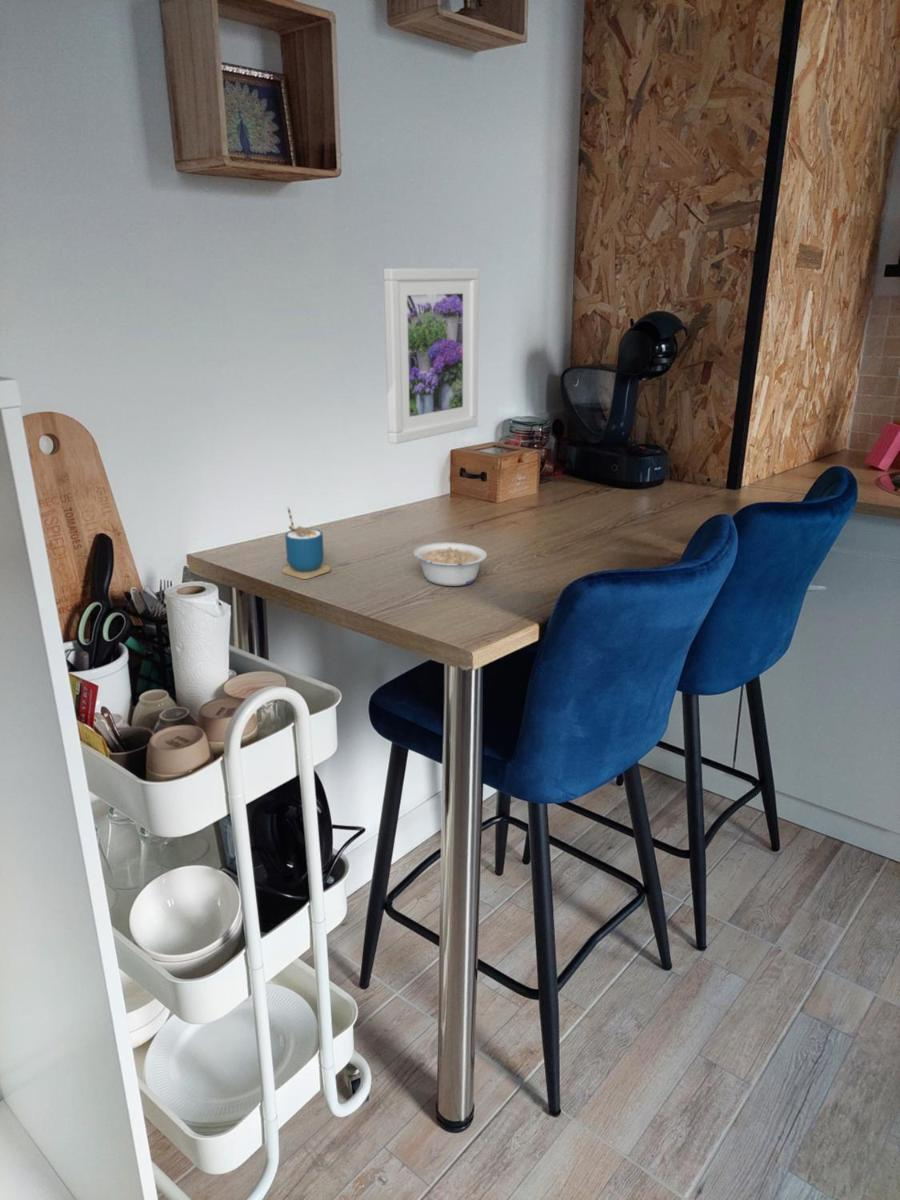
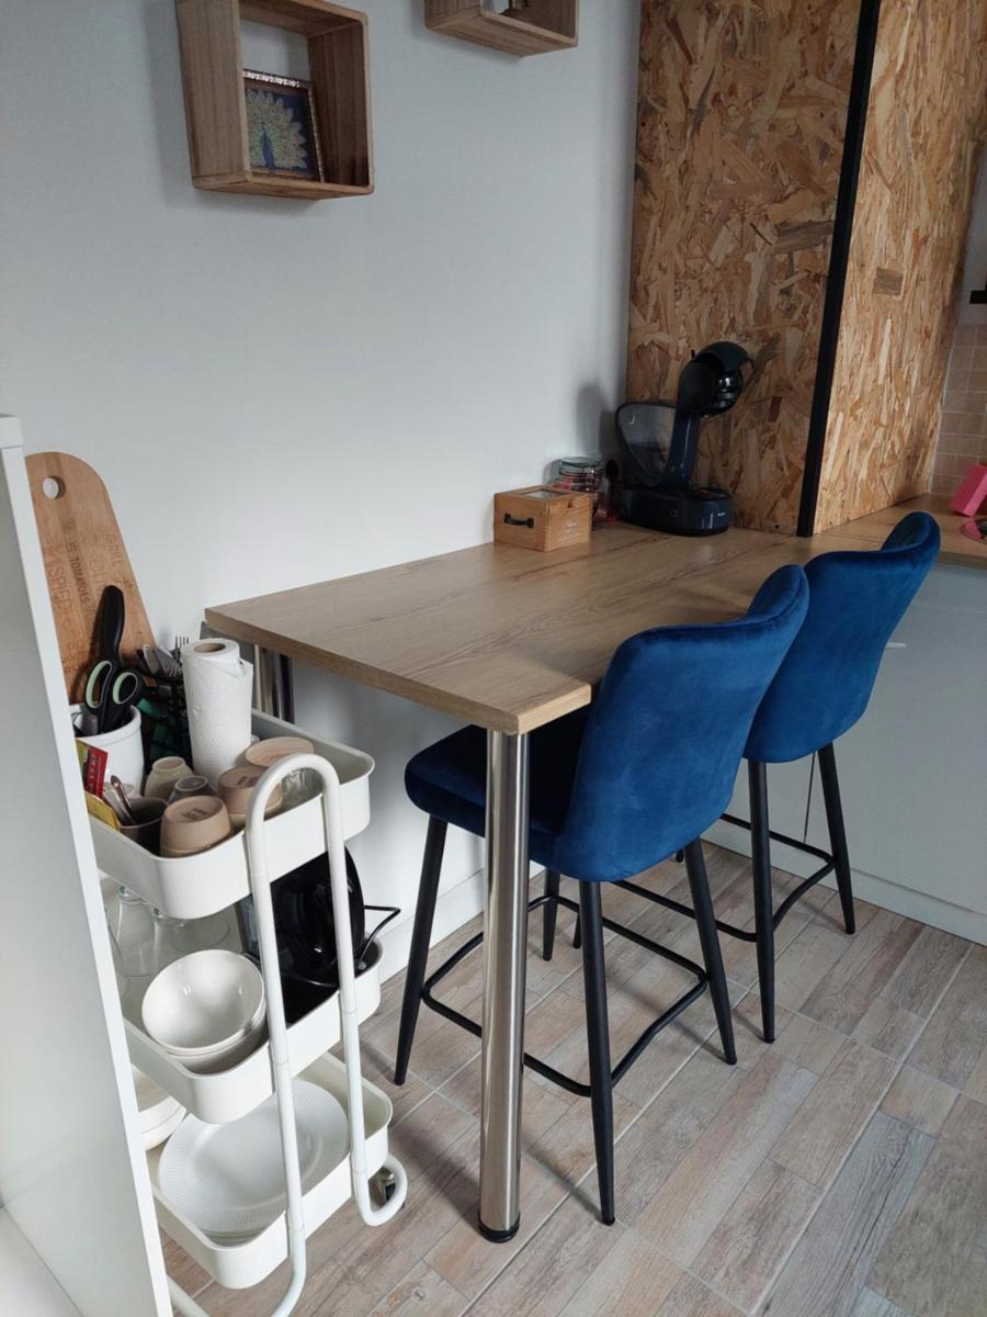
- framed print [382,267,480,445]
- cup [281,506,332,580]
- legume [413,541,488,587]
